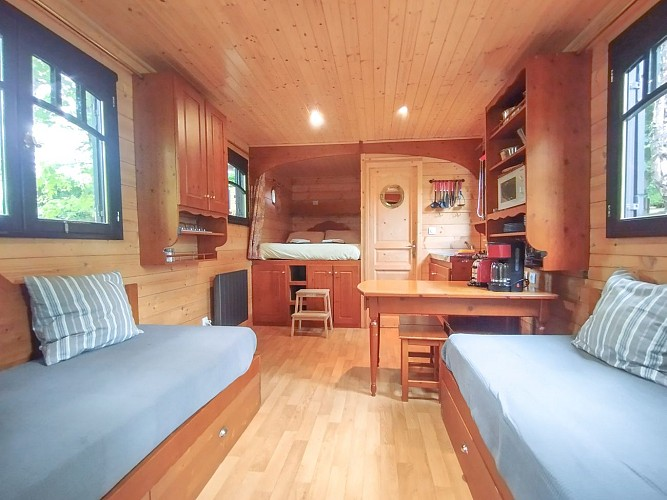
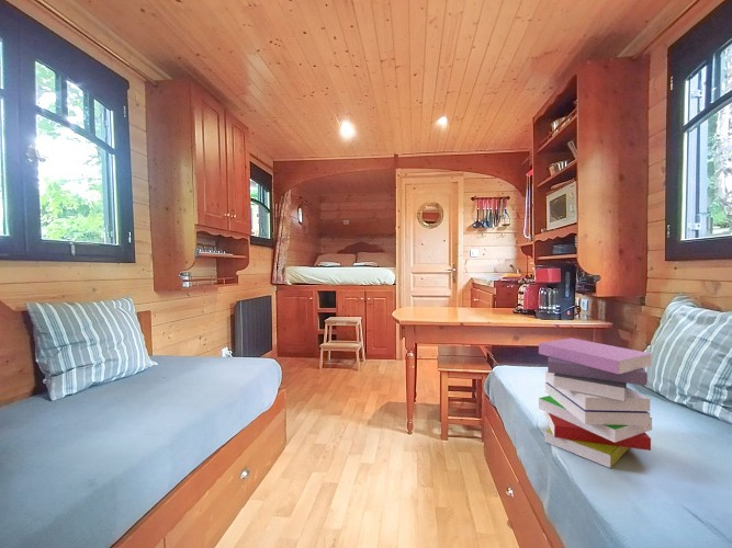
+ book [538,338,653,469]
